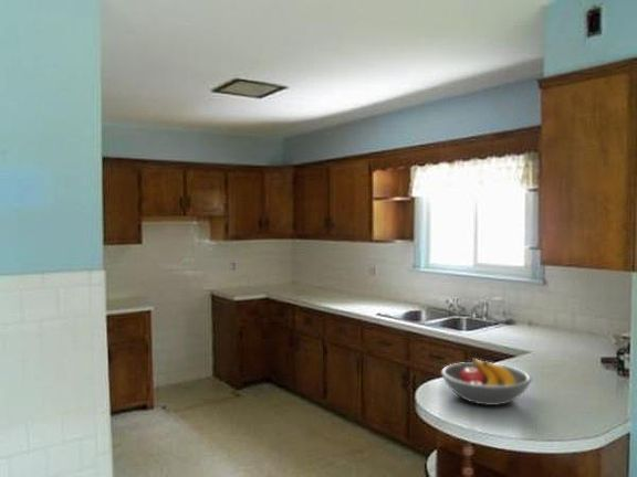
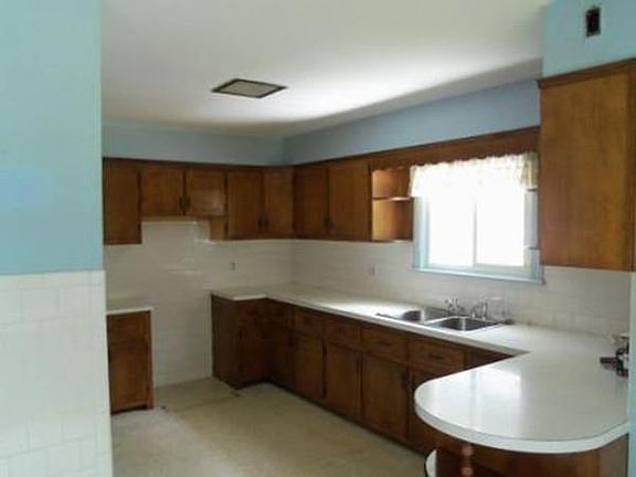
- fruit bowl [440,358,533,406]
